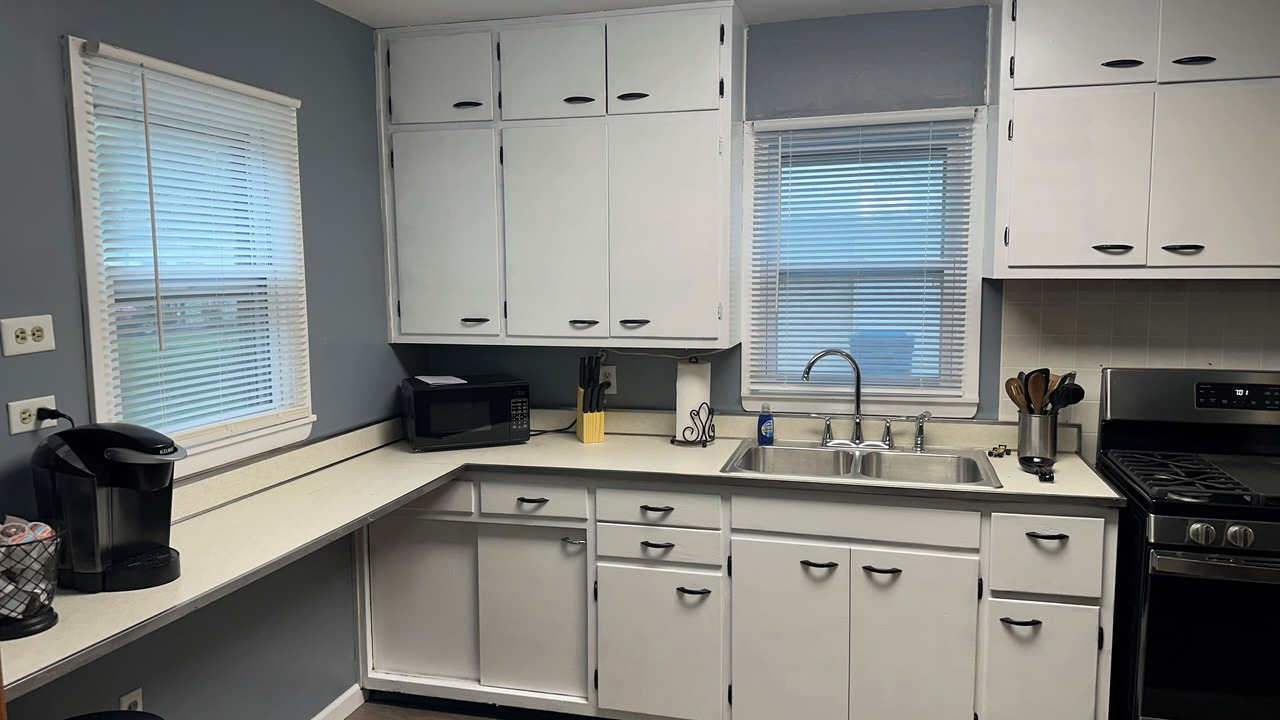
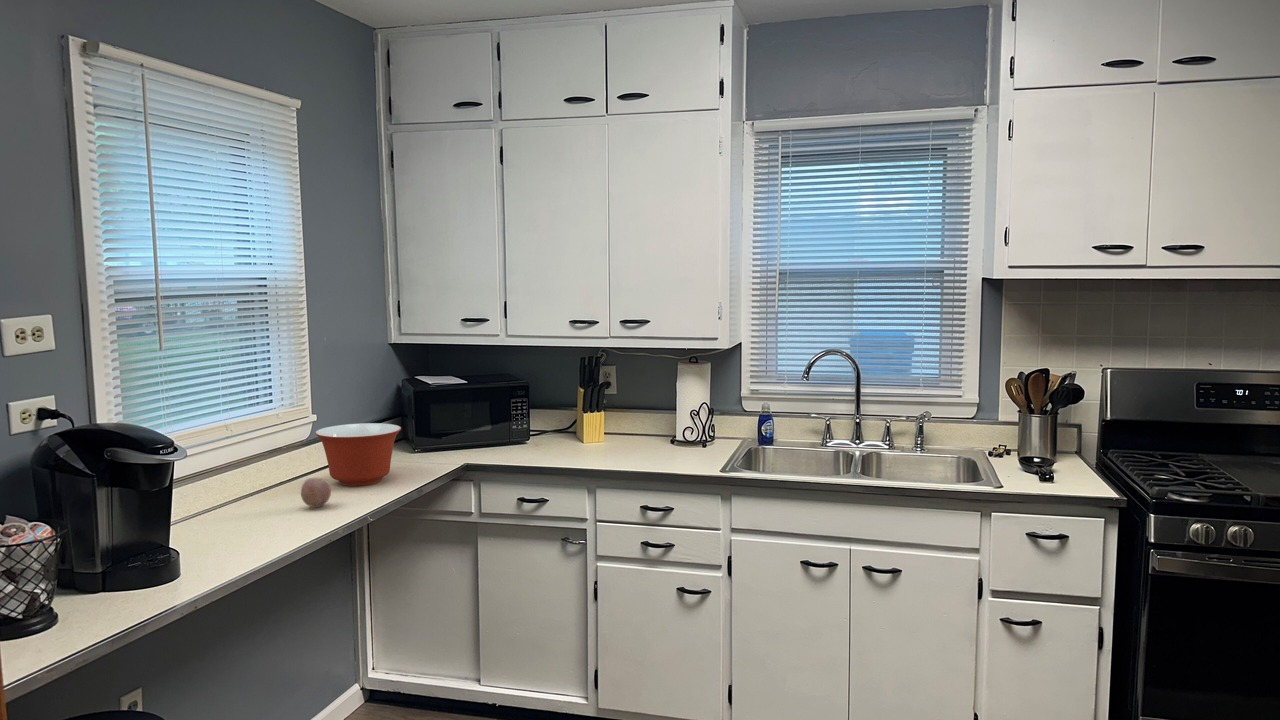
+ fruit [300,477,332,508]
+ mixing bowl [314,422,402,487]
